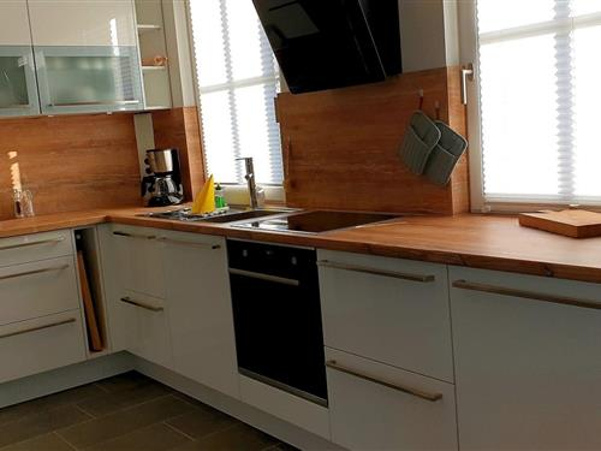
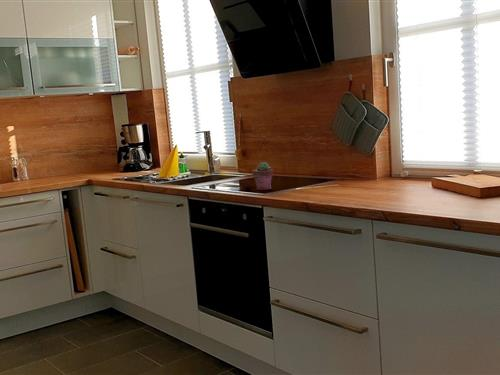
+ potted succulent [252,161,274,191]
